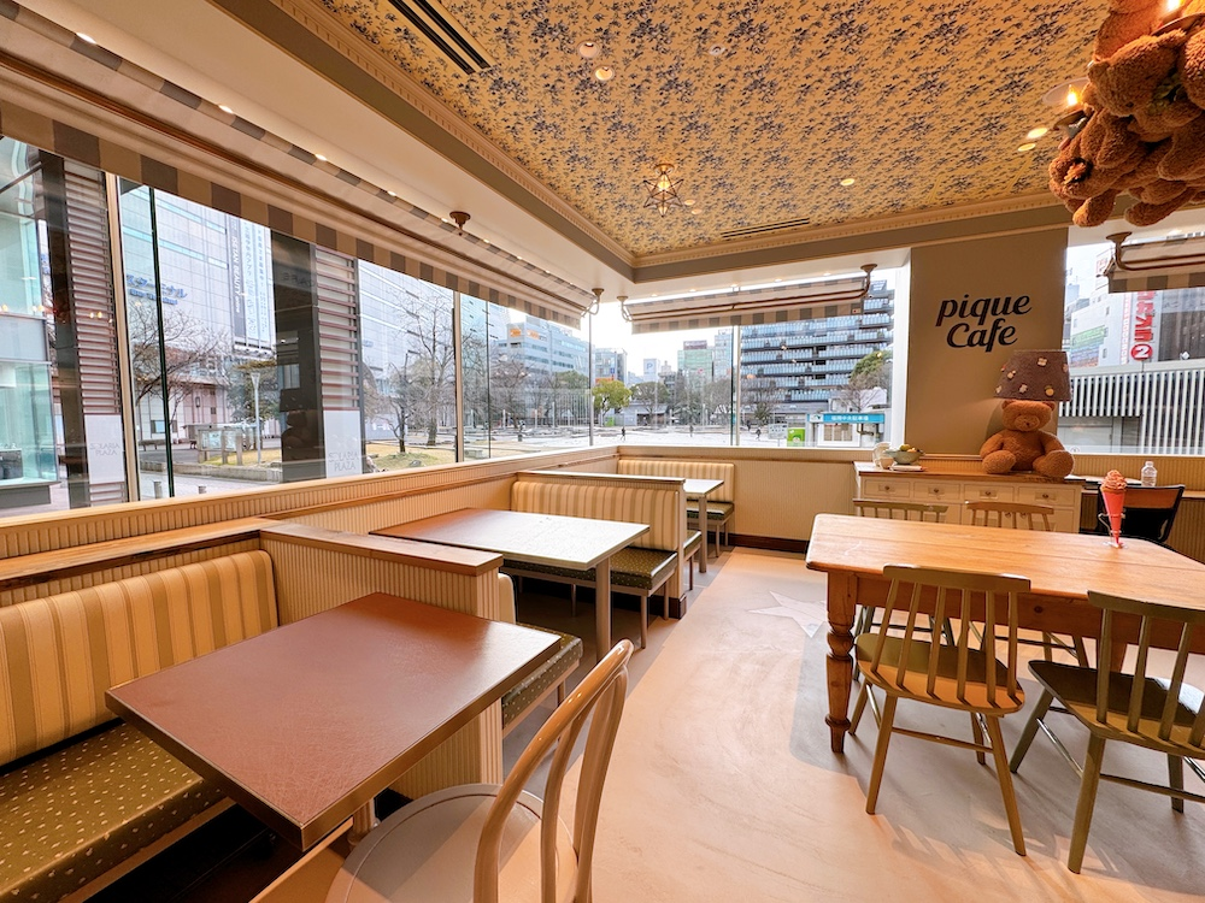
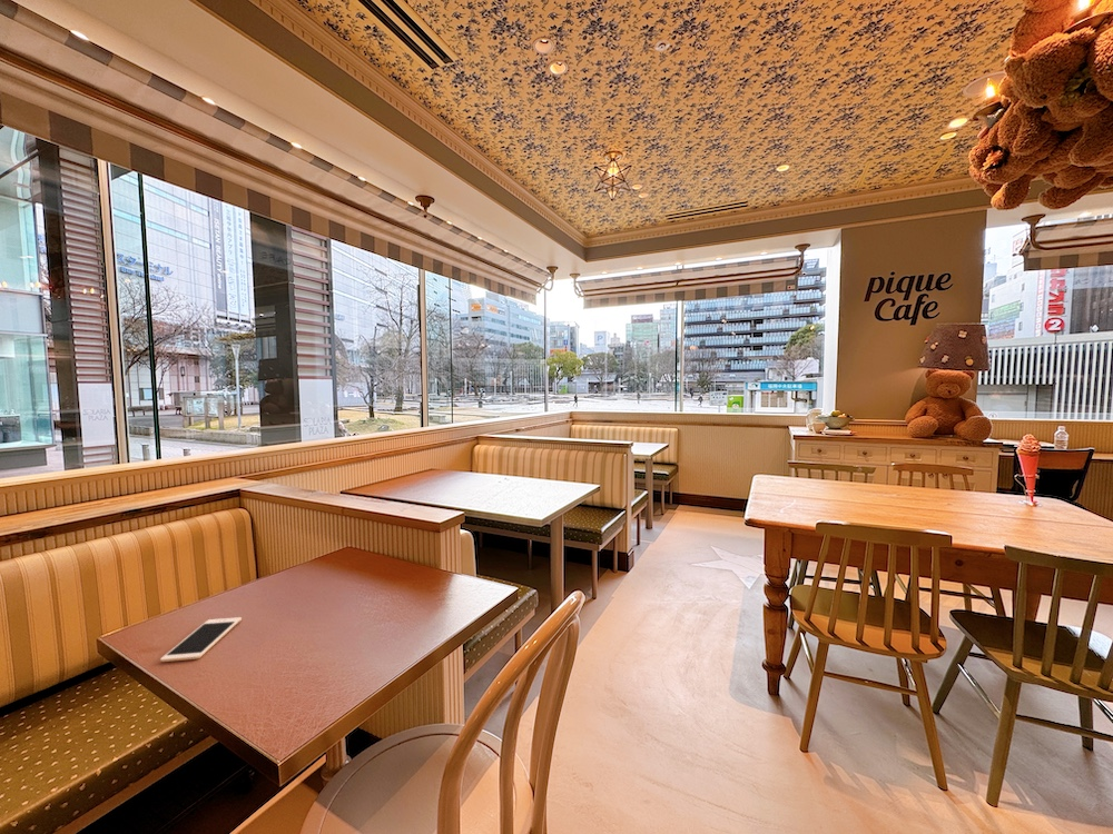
+ cell phone [159,616,243,663]
